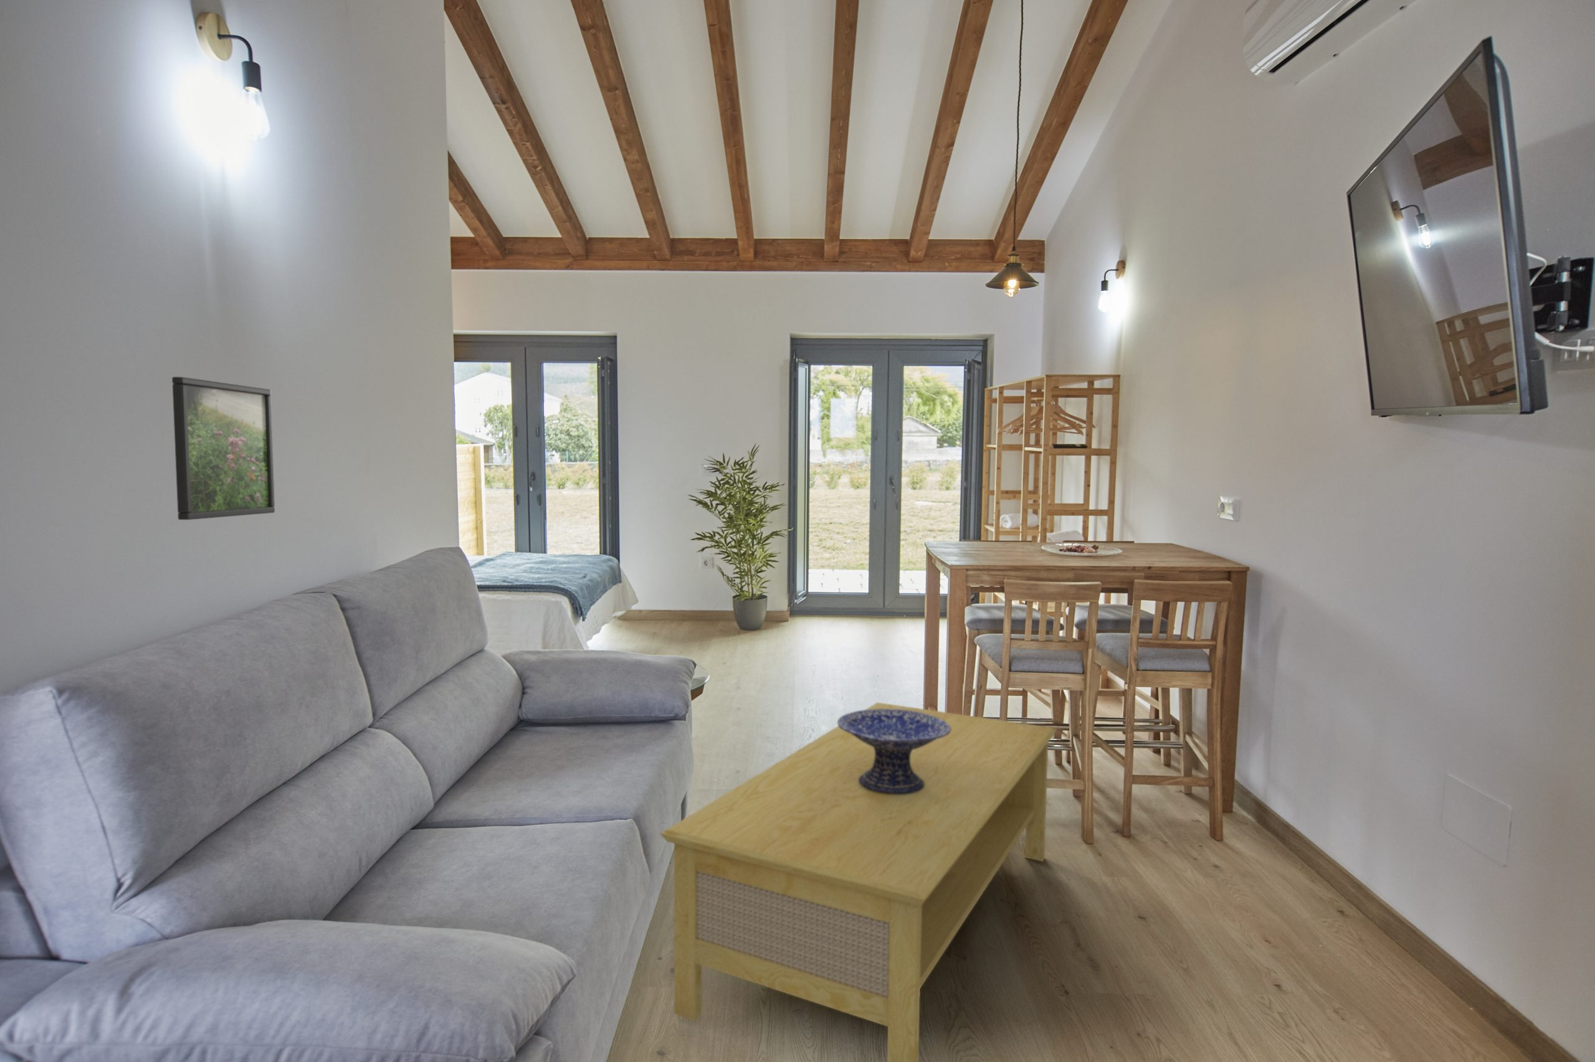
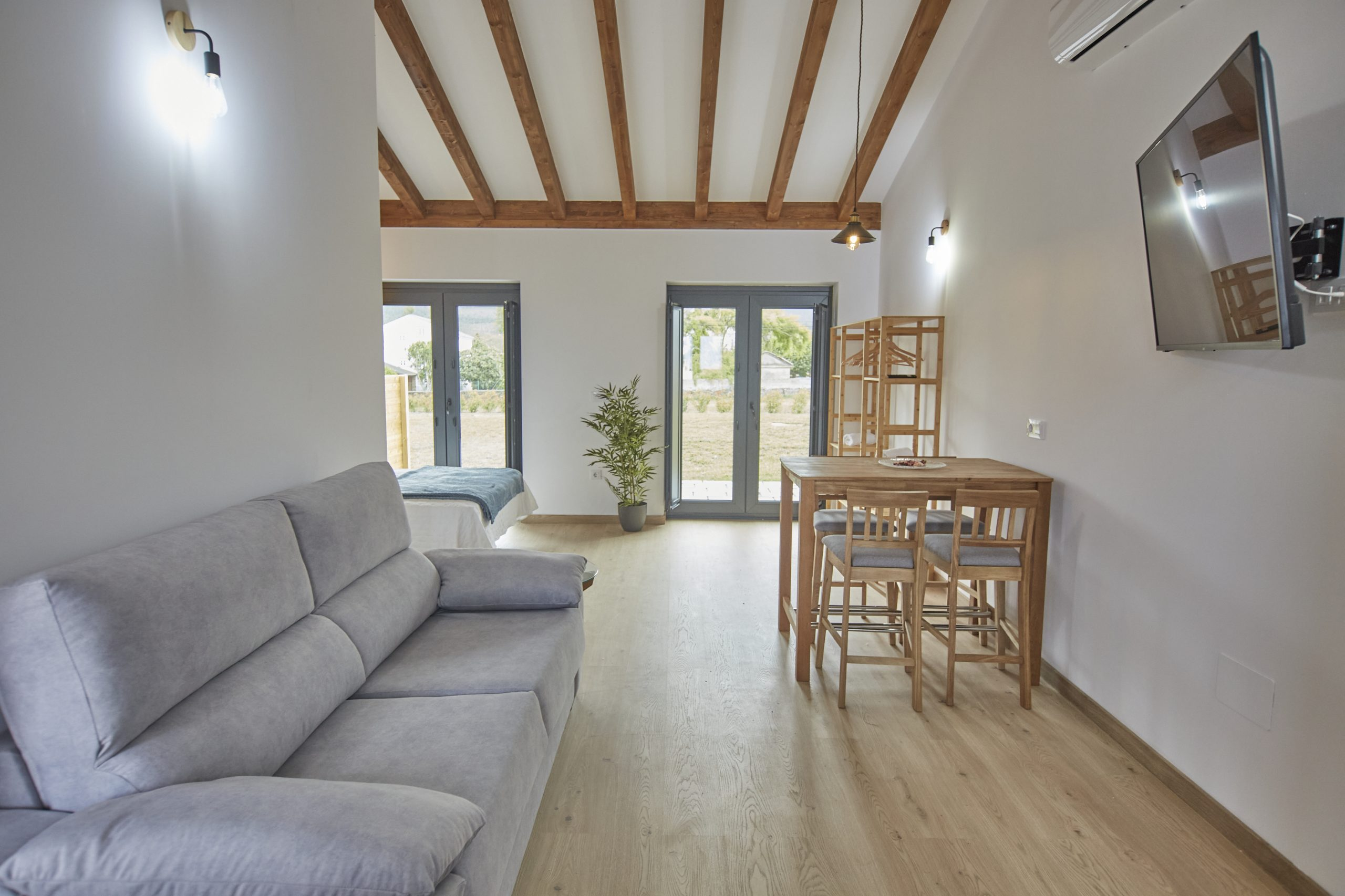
- coffee table [659,702,1058,1062]
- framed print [171,376,275,520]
- decorative bowl [837,709,951,794]
